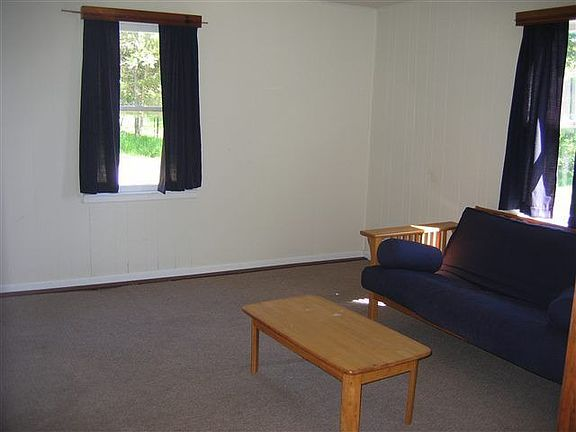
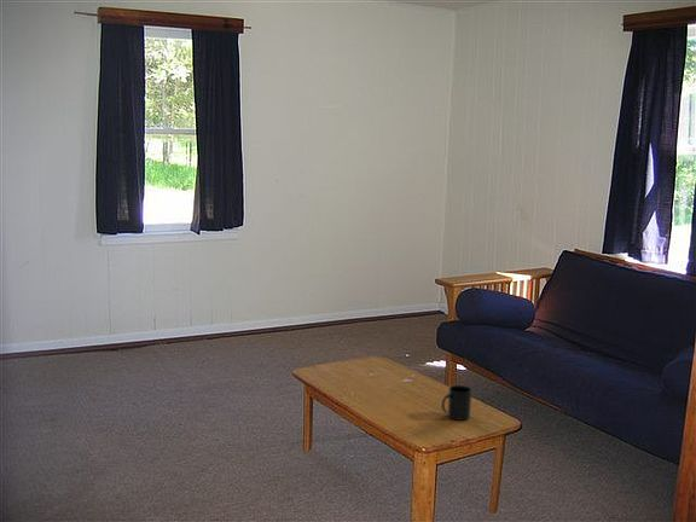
+ mug [440,384,472,422]
